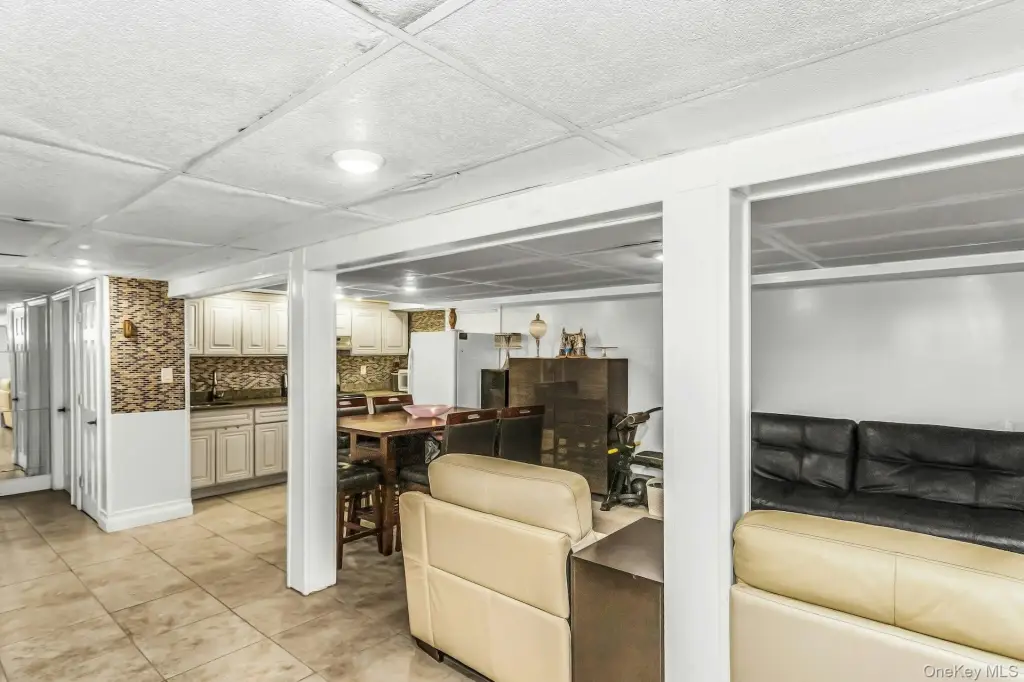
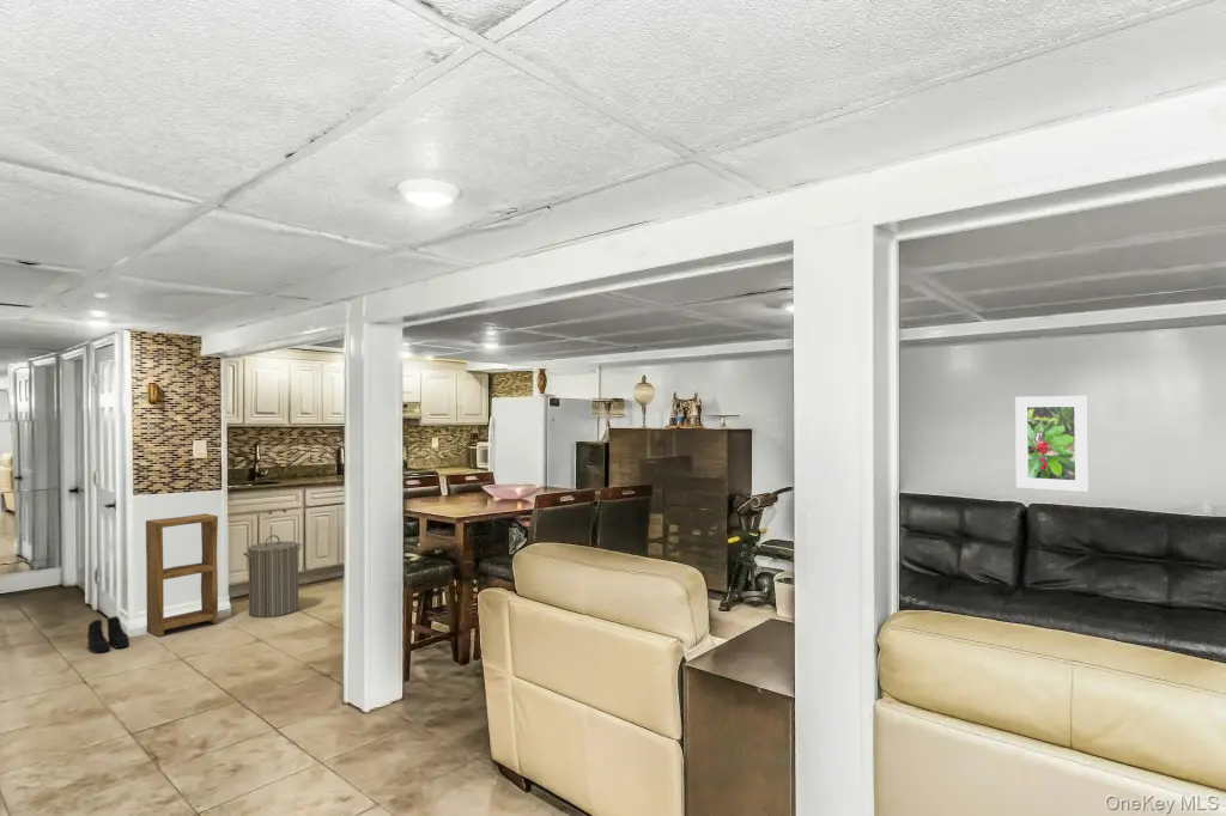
+ shelving unit [145,512,219,638]
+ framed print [1014,395,1090,493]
+ boots [86,615,131,654]
+ laundry hamper [243,534,303,619]
